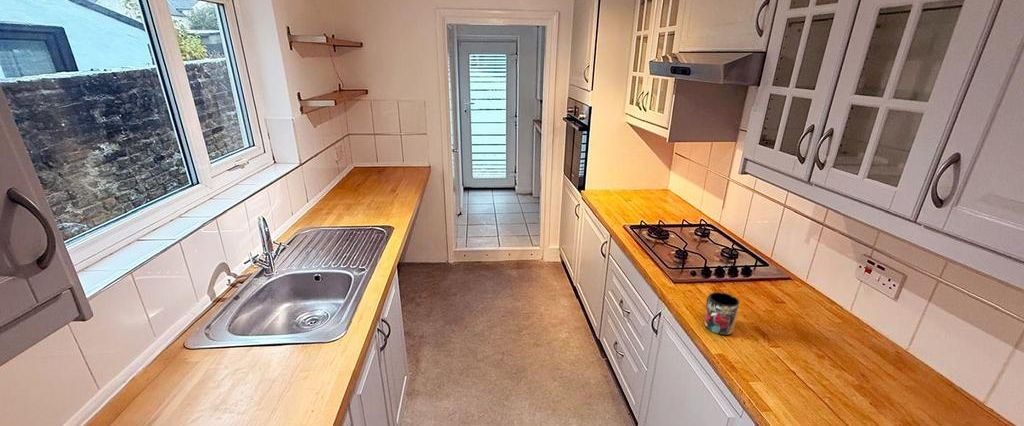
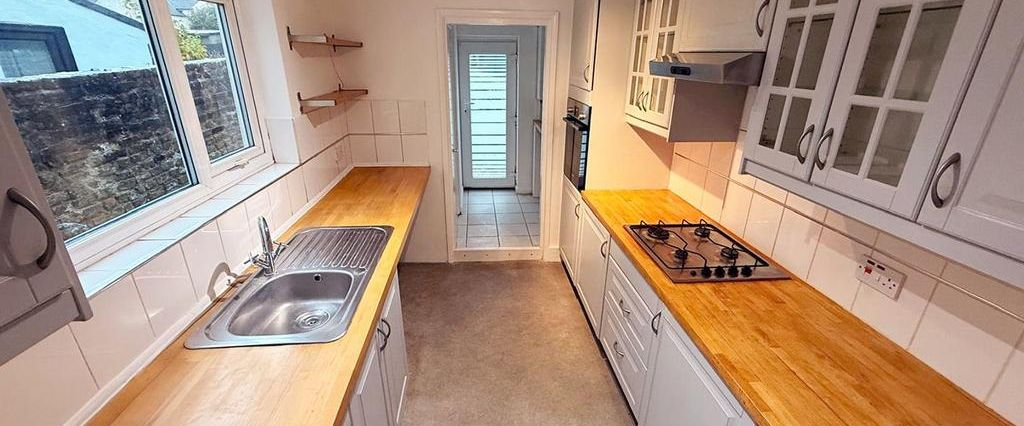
- mug [703,291,740,336]
